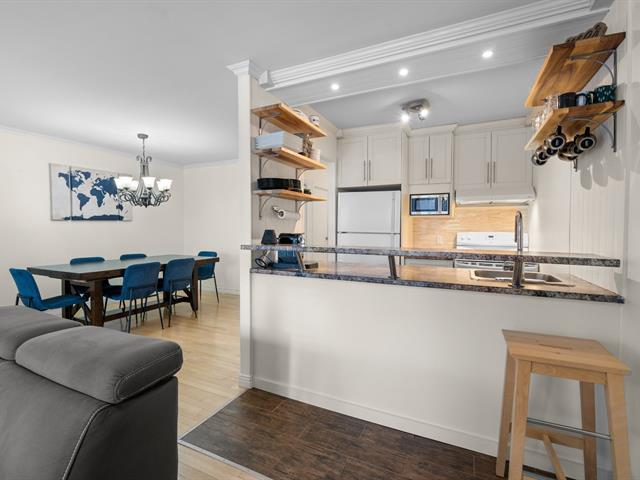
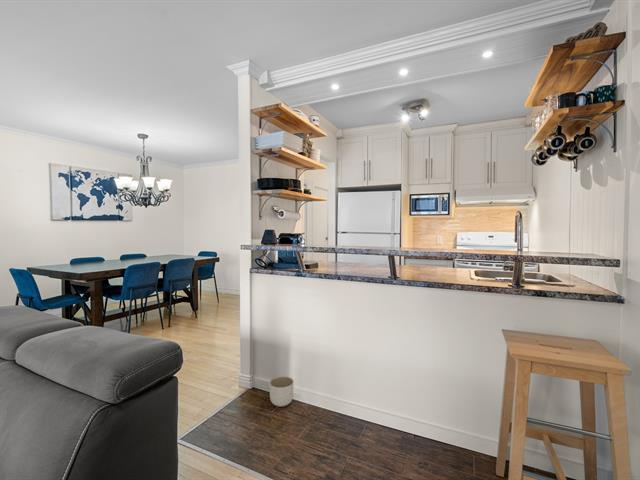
+ planter [269,375,295,408]
